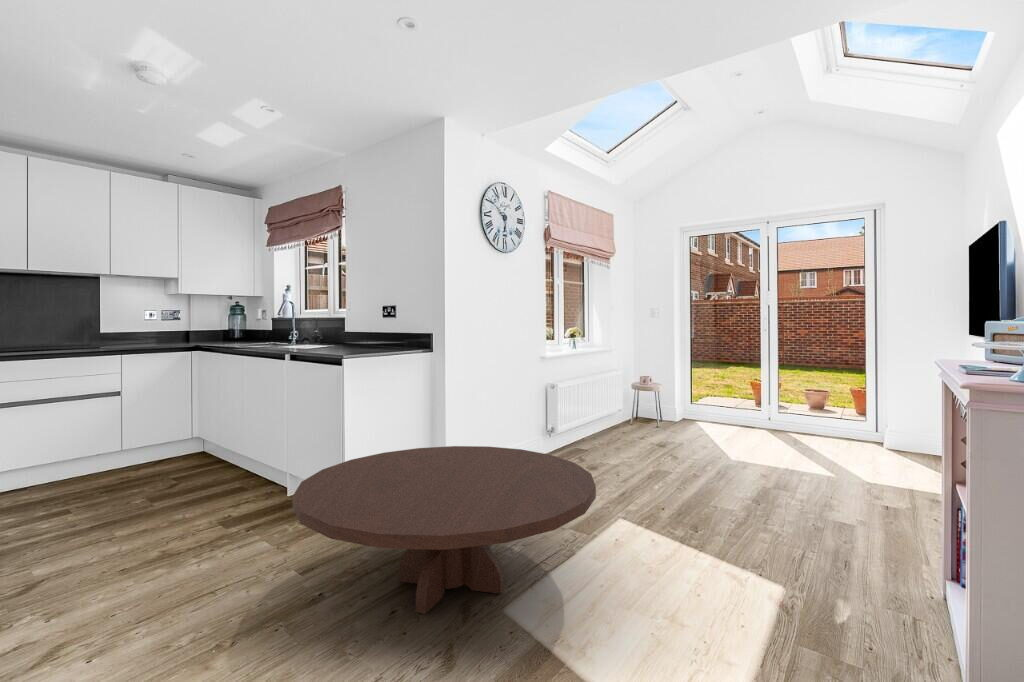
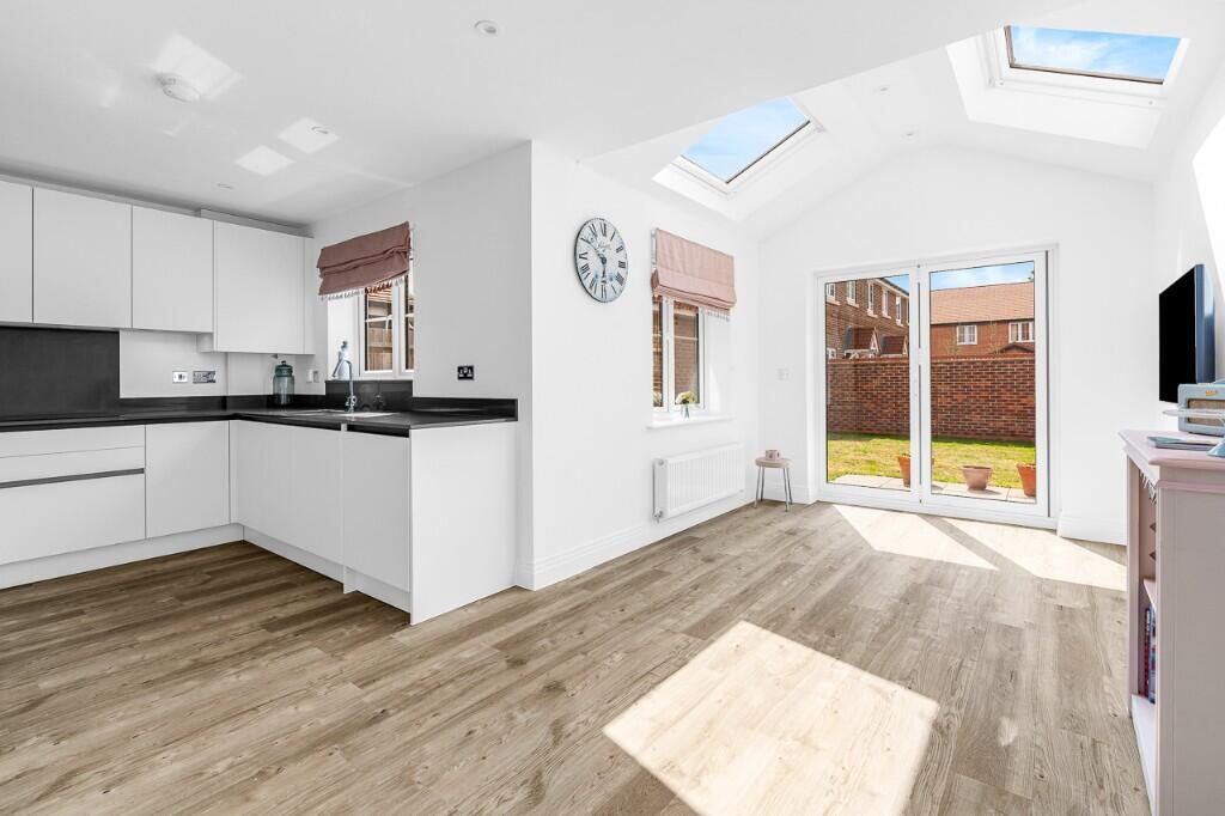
- round table [291,445,597,615]
